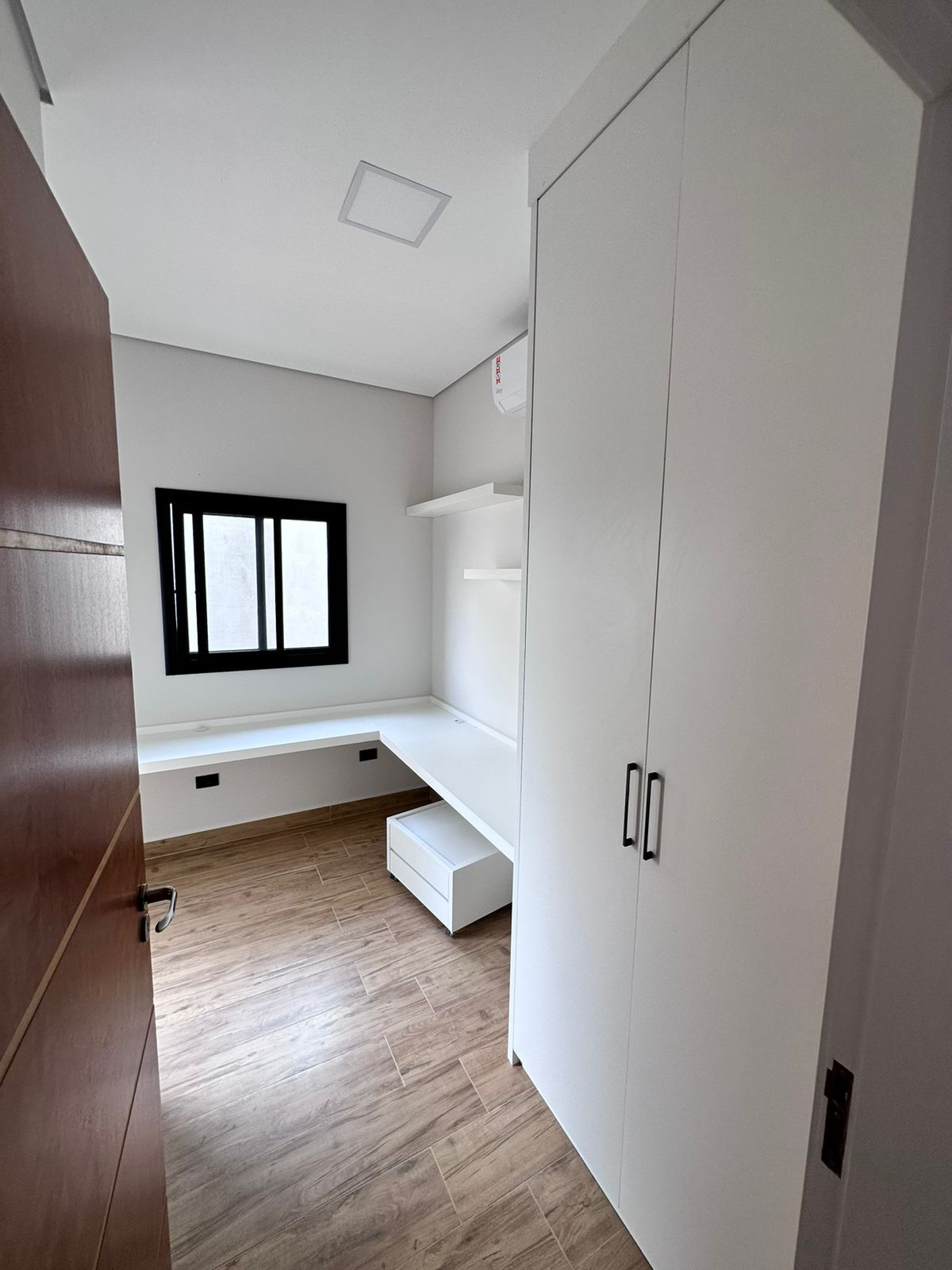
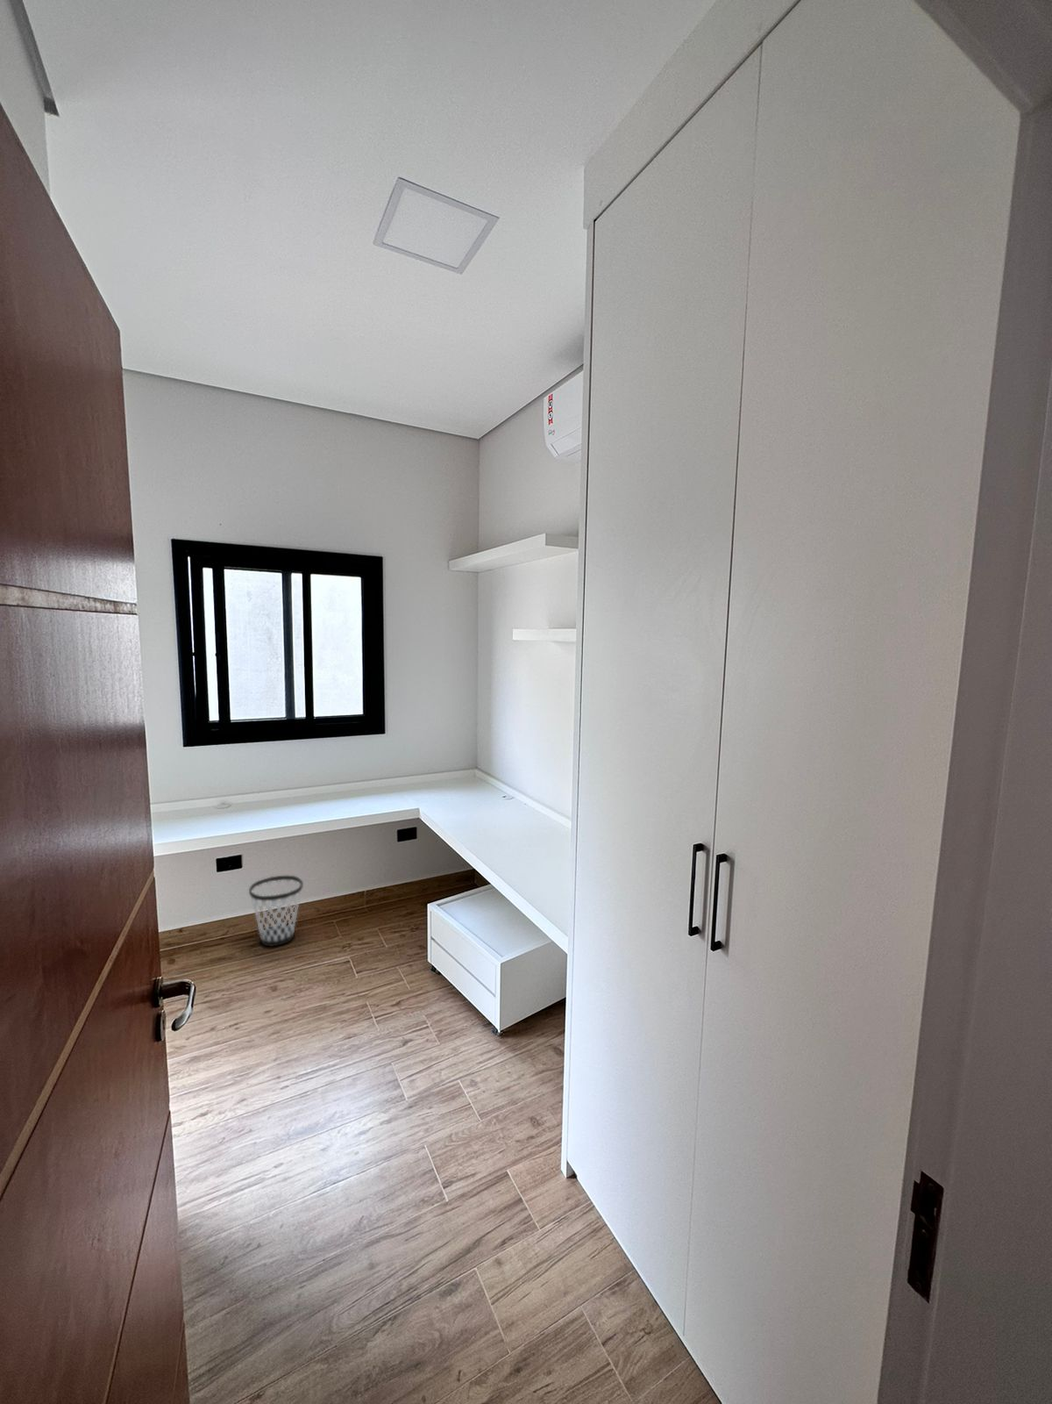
+ wastebasket [249,874,304,947]
